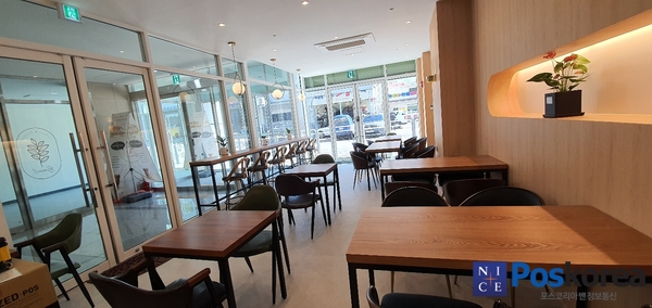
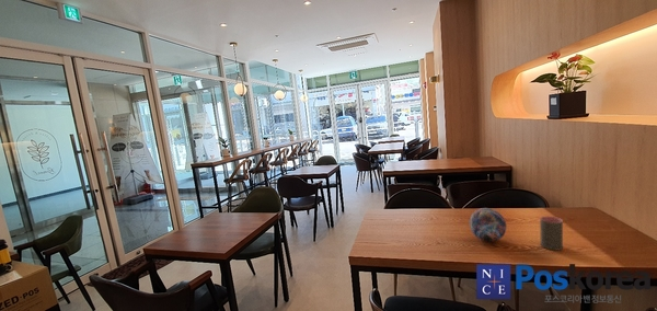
+ cup [539,215,564,251]
+ decorative orb [469,207,508,243]
